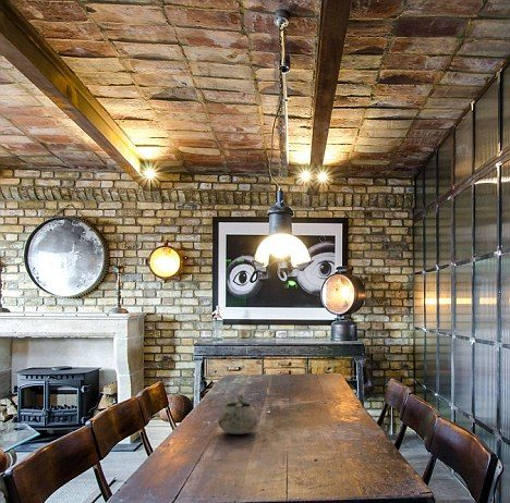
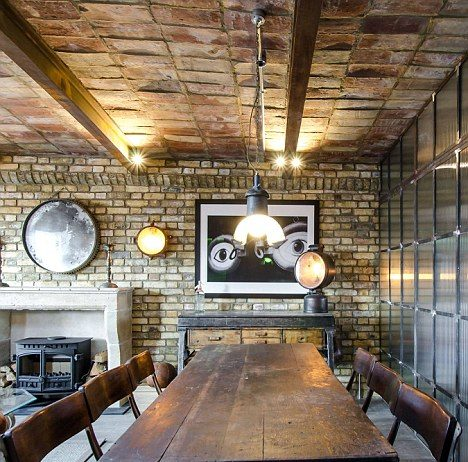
- decorative bowl [217,393,259,435]
